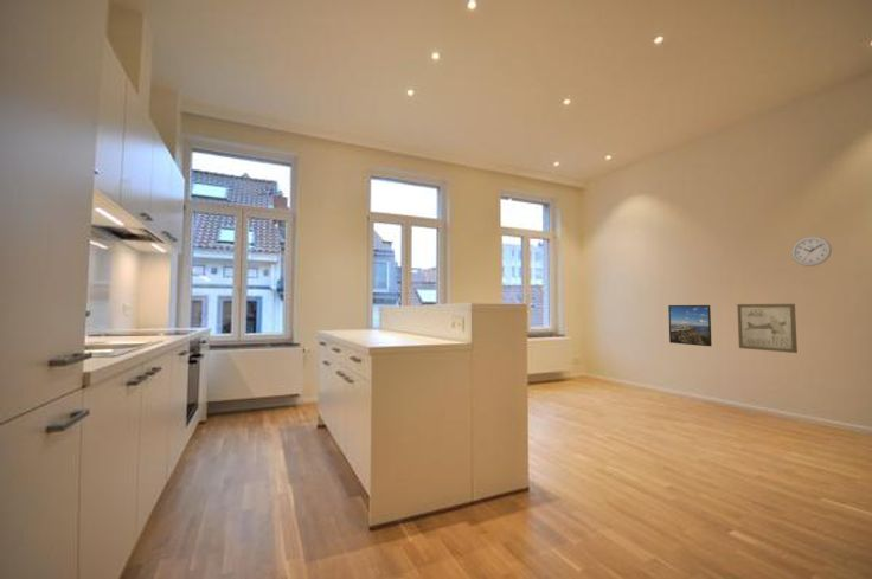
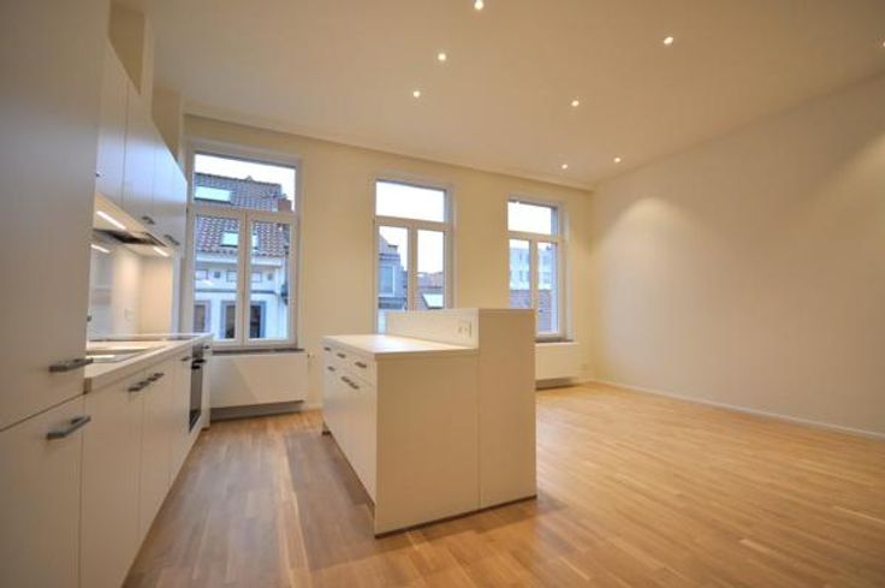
- wall art [736,303,799,354]
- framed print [667,304,713,347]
- wall clock [790,236,833,268]
